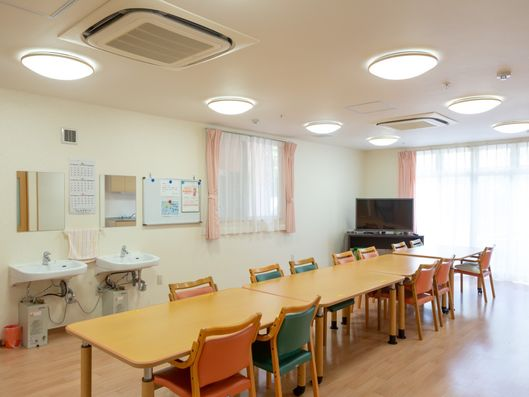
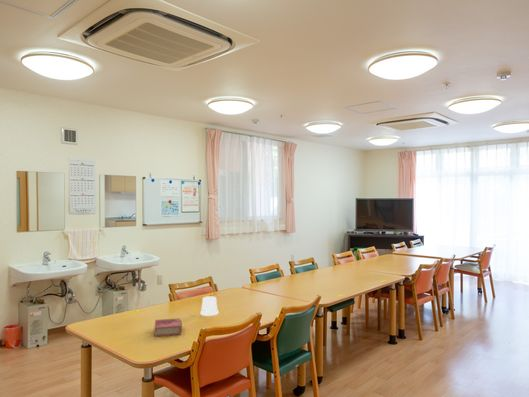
+ book [153,317,183,338]
+ cup [199,295,219,317]
